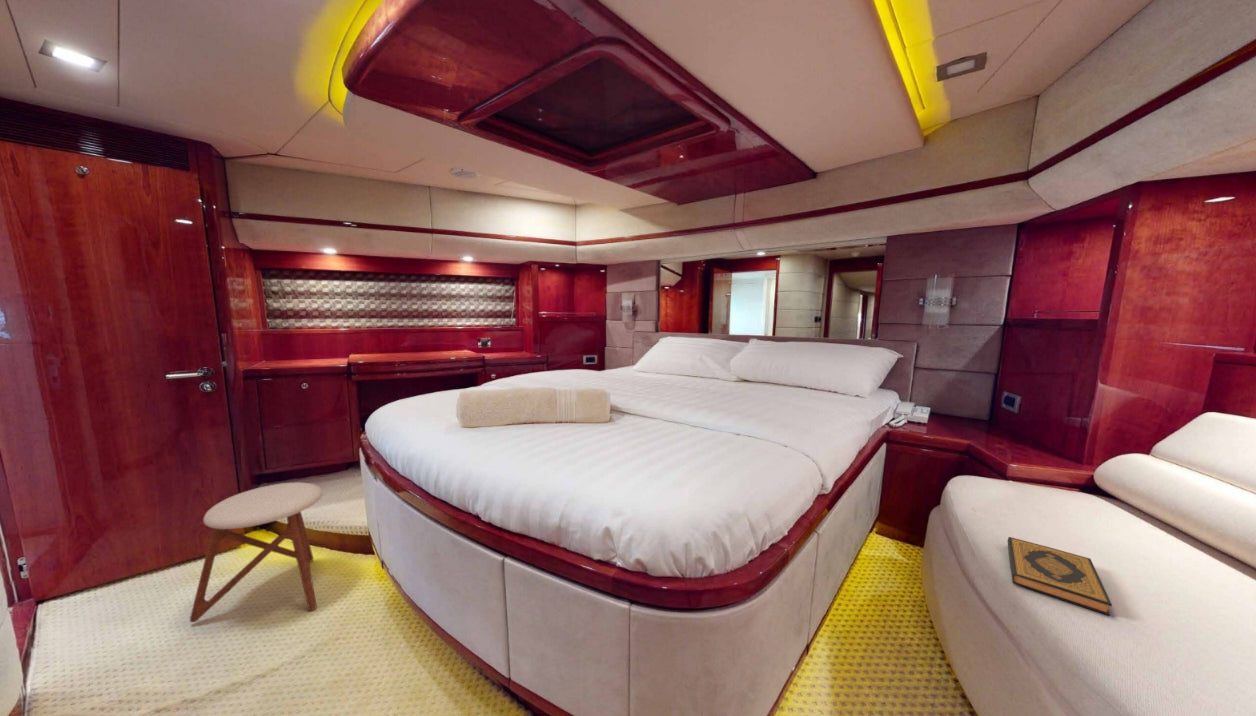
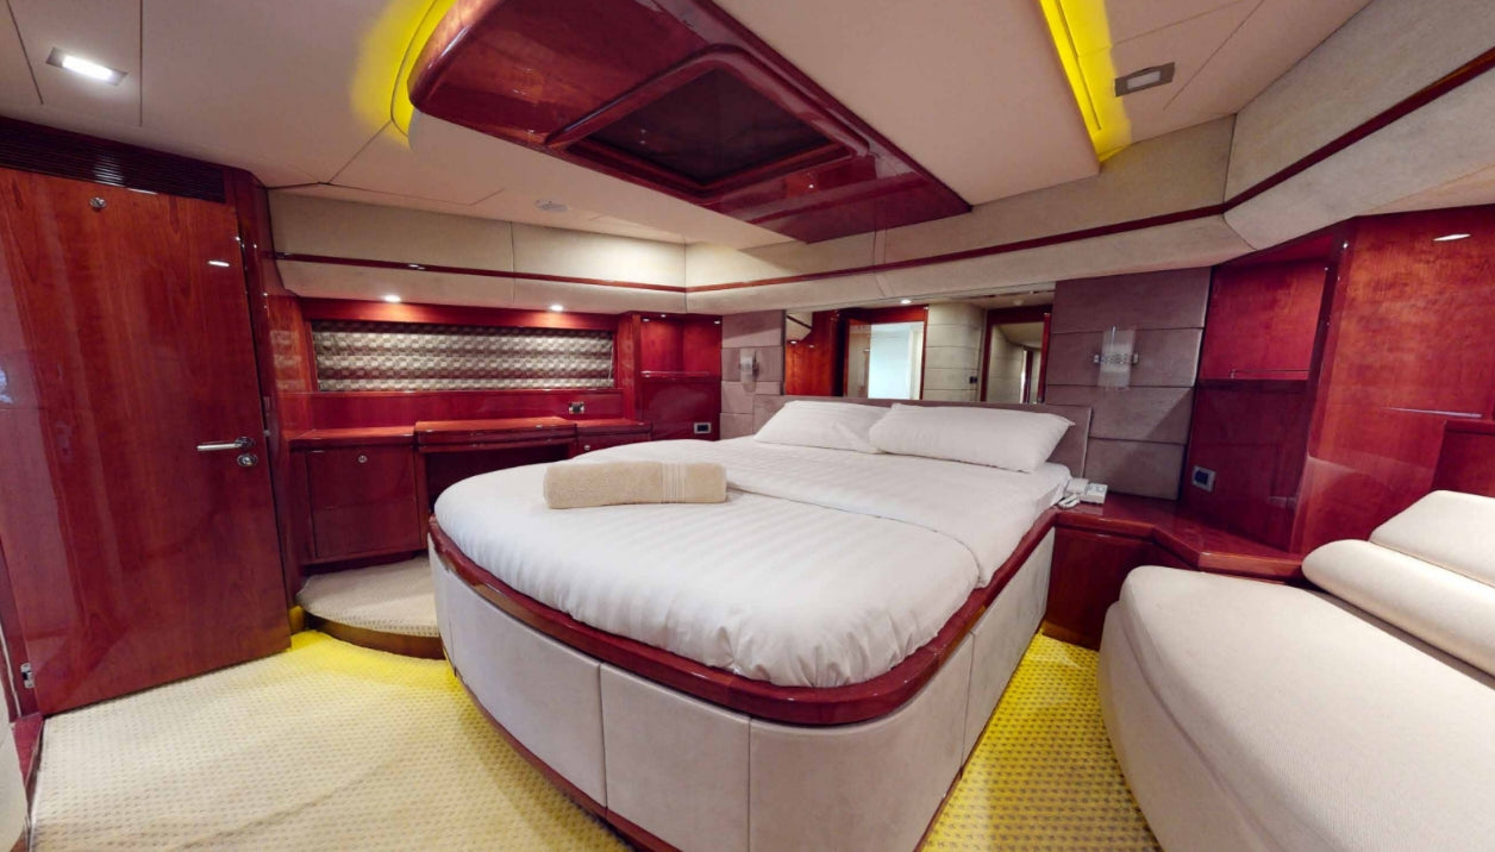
- stool [189,481,323,623]
- hardback book [1006,536,1113,617]
